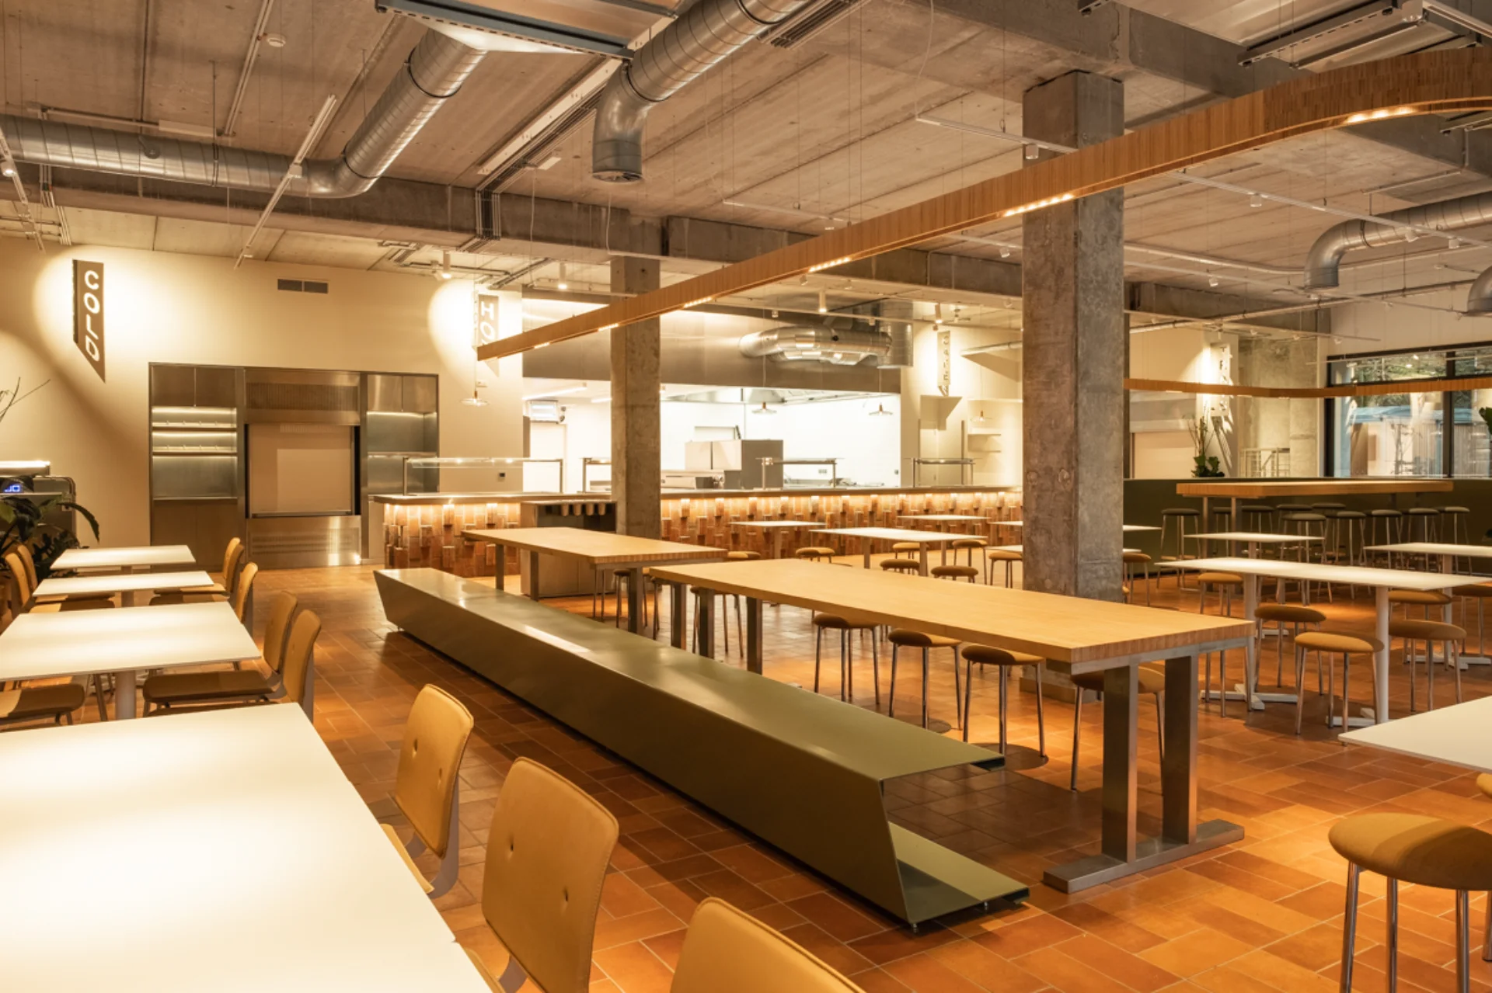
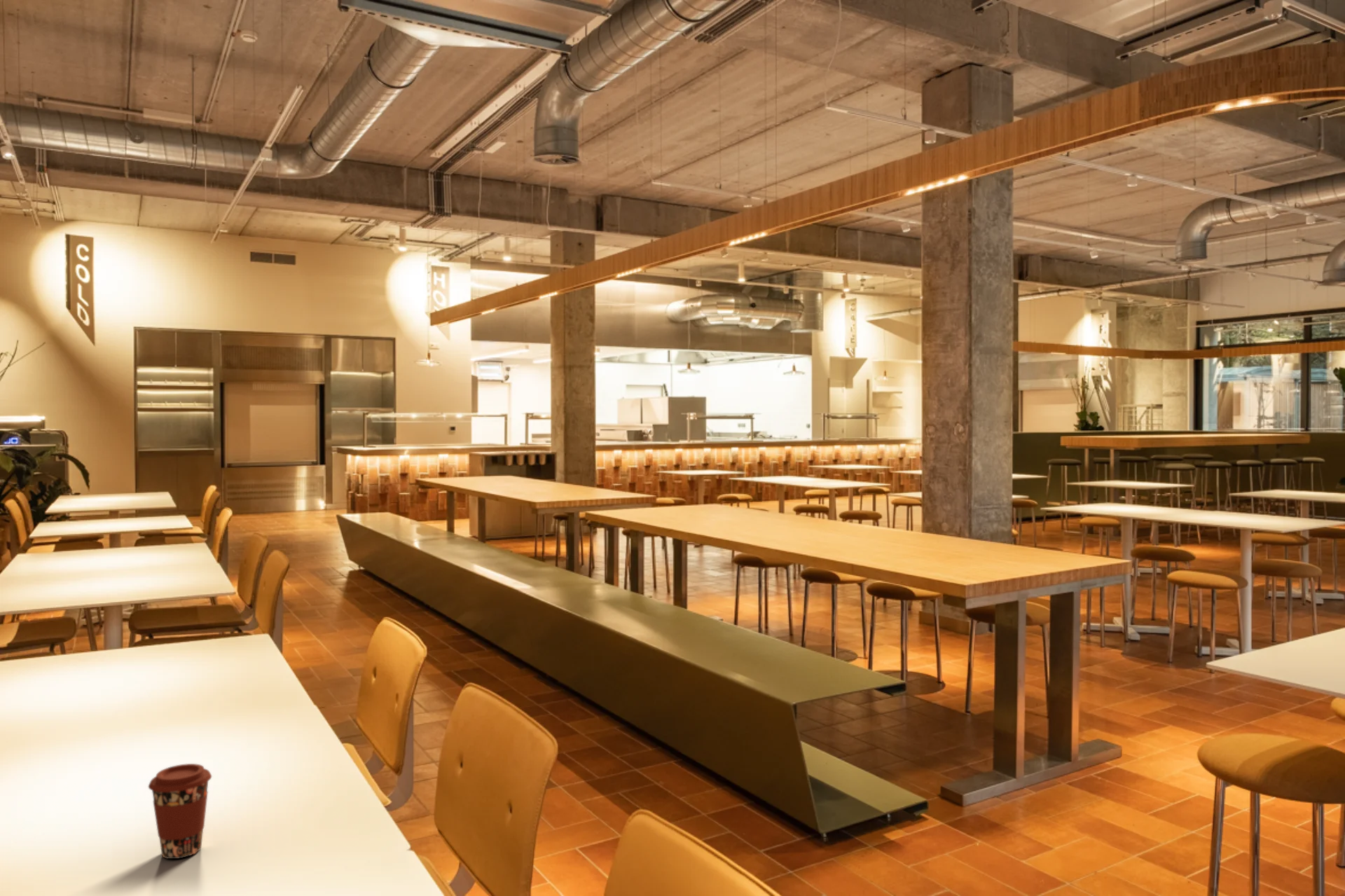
+ coffee cup [148,763,212,860]
